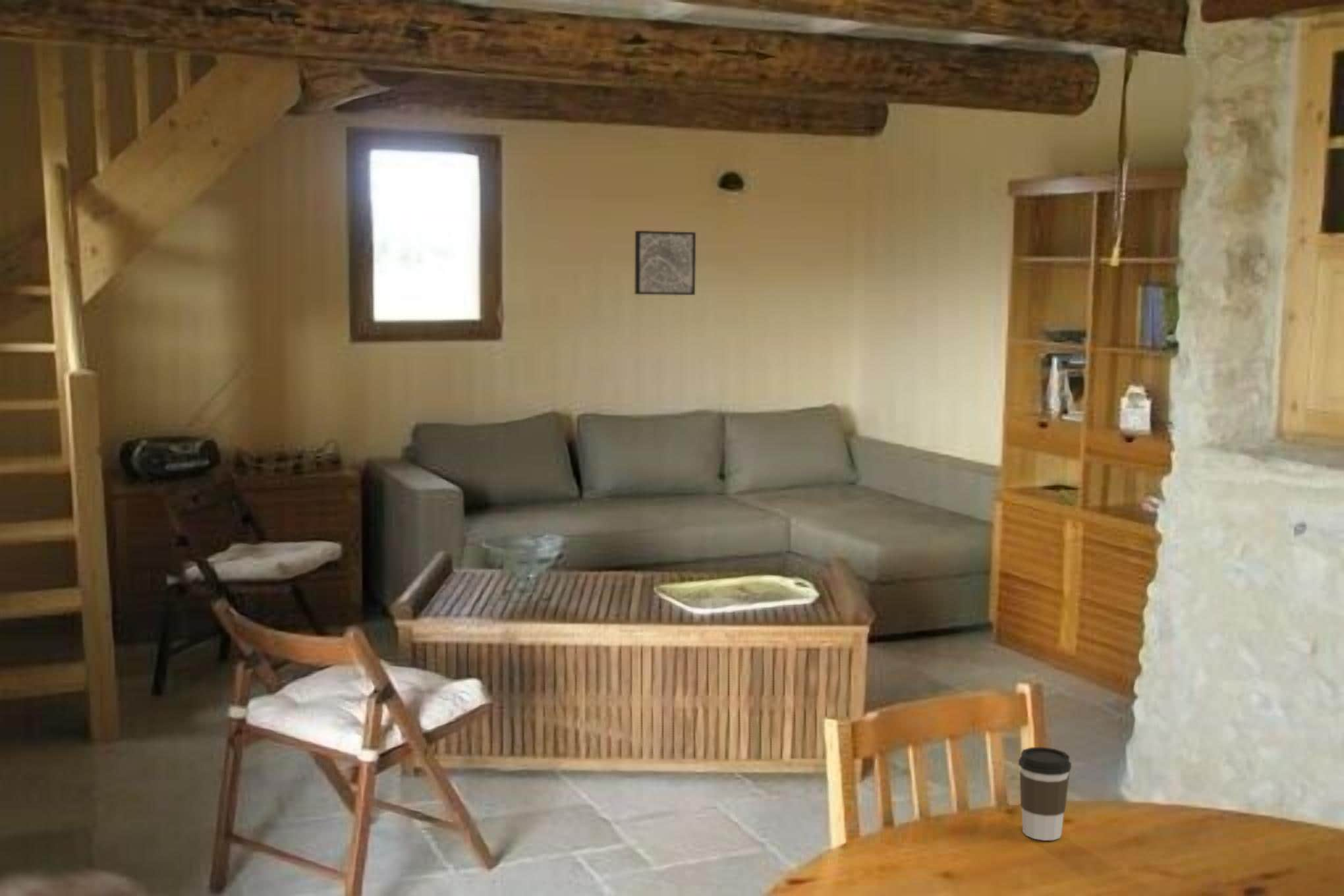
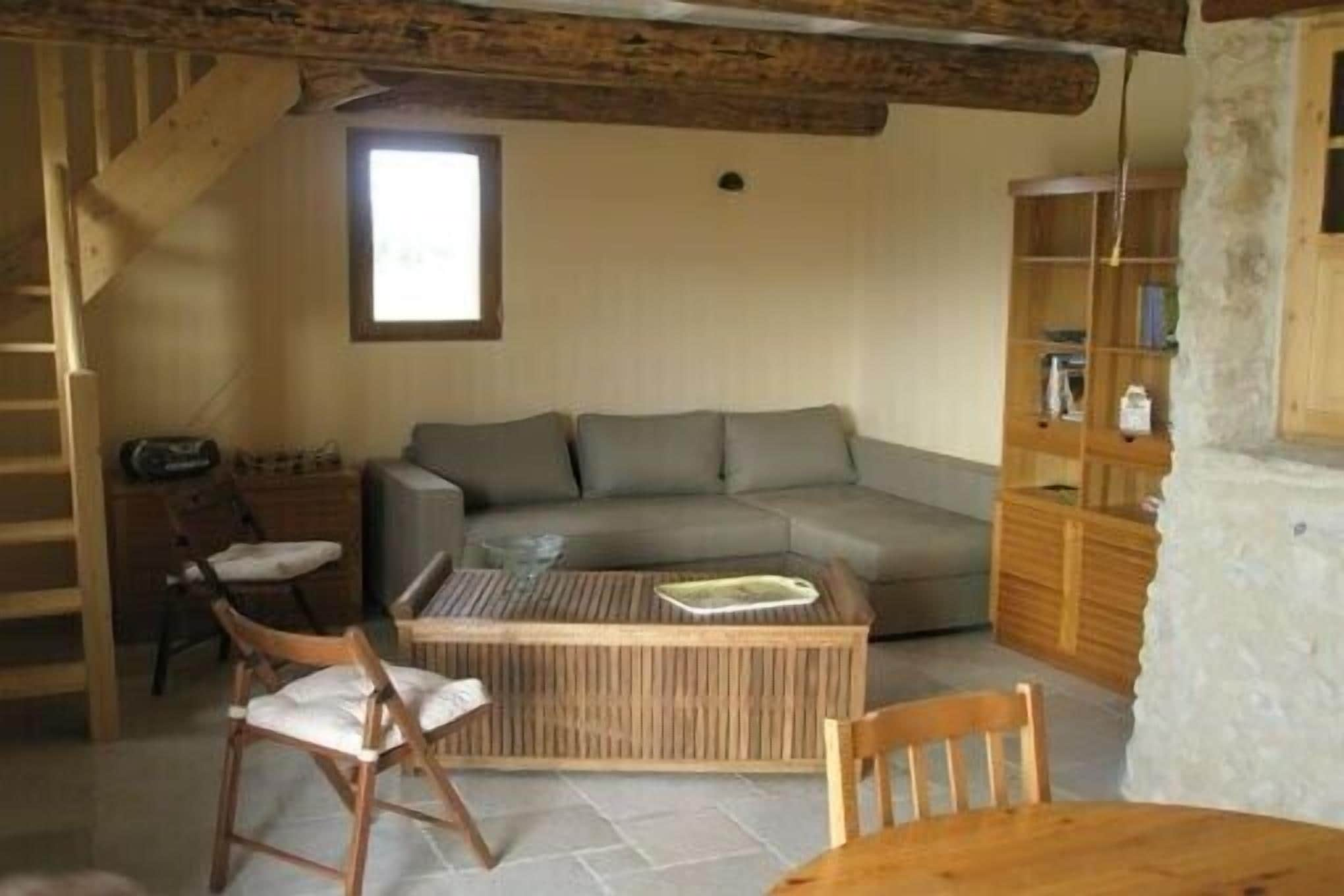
- coffee cup [1018,746,1072,841]
- wall art [634,230,696,296]
